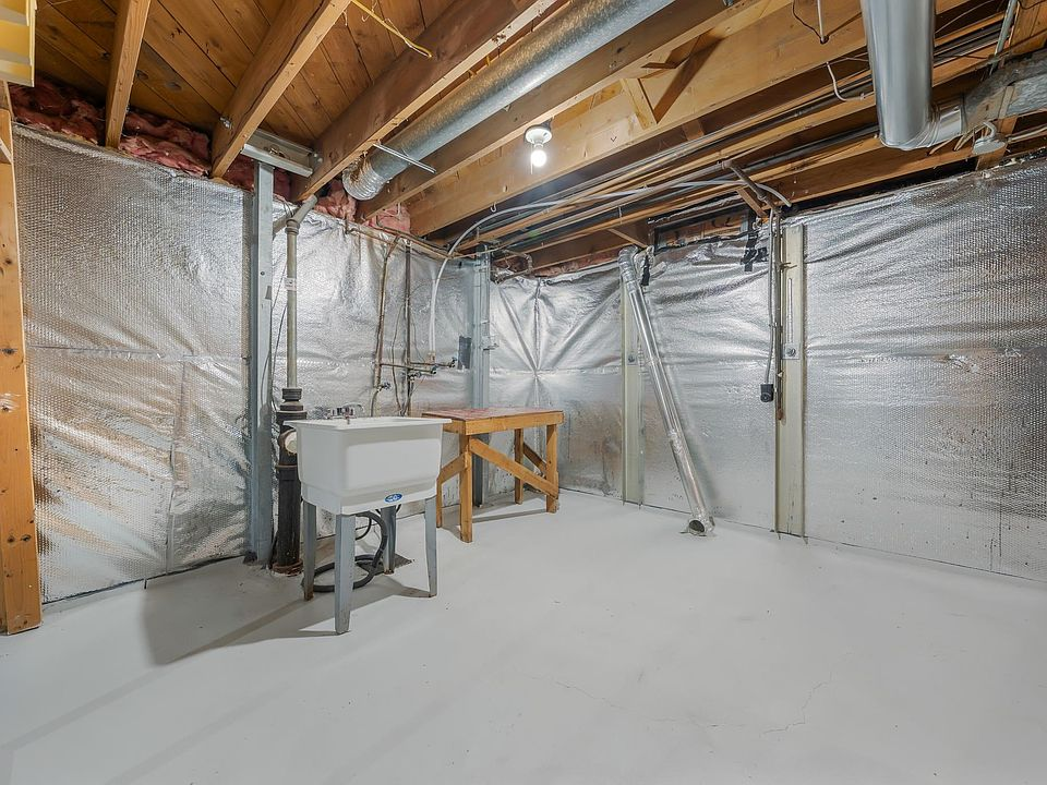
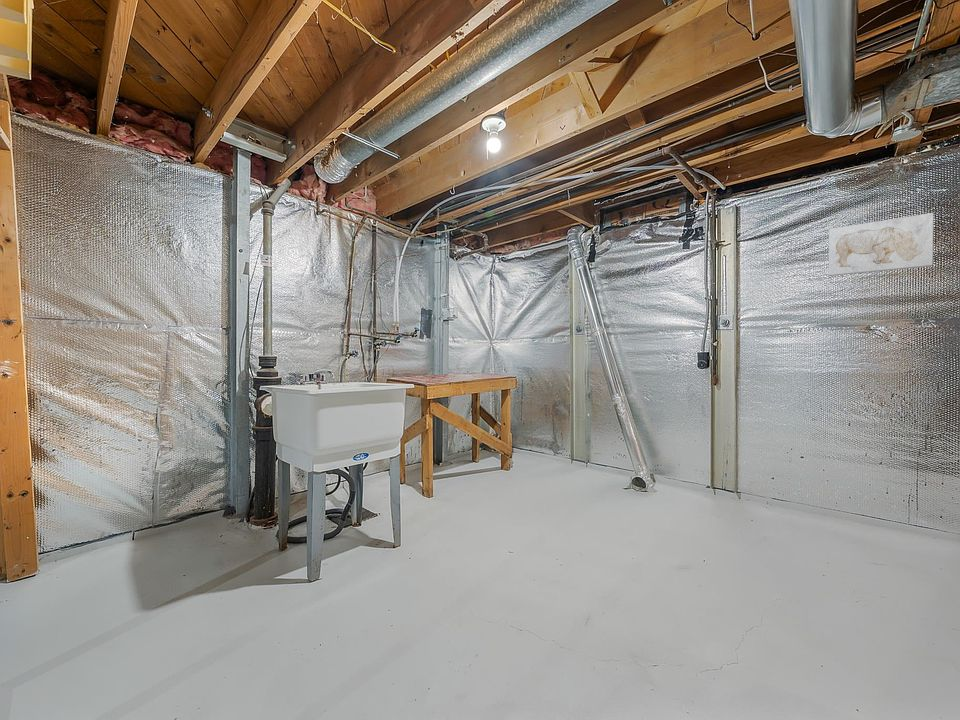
+ wall art [828,212,934,277]
